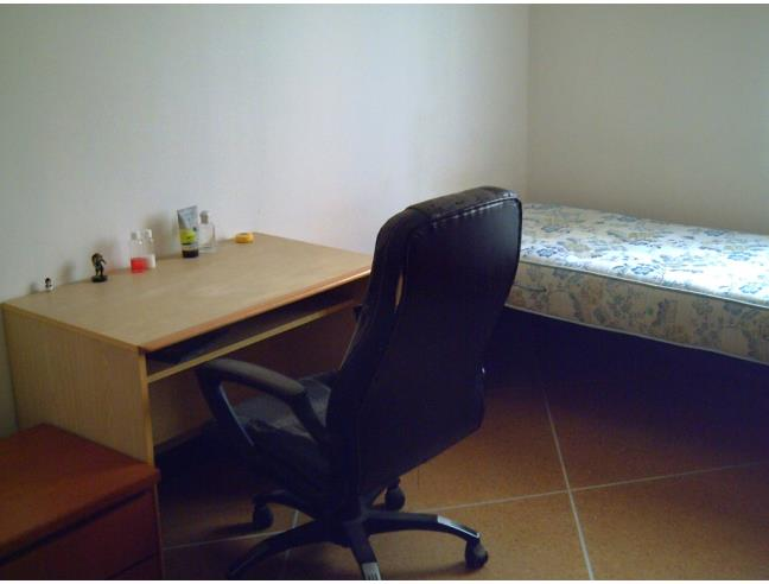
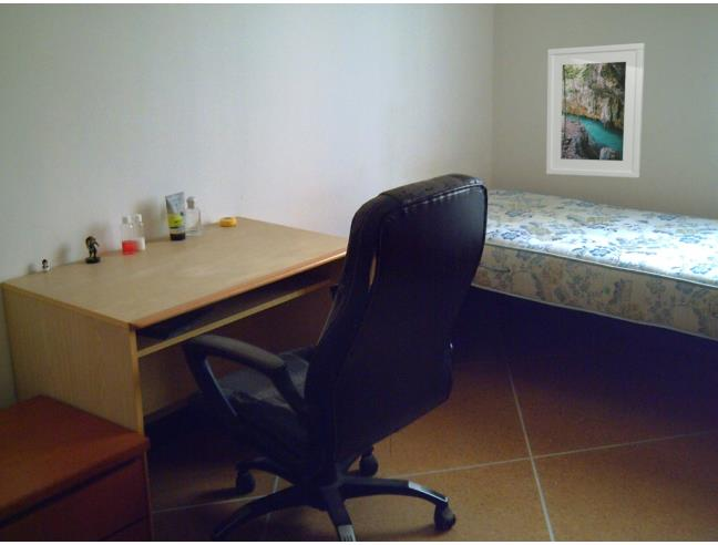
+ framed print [545,42,646,179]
